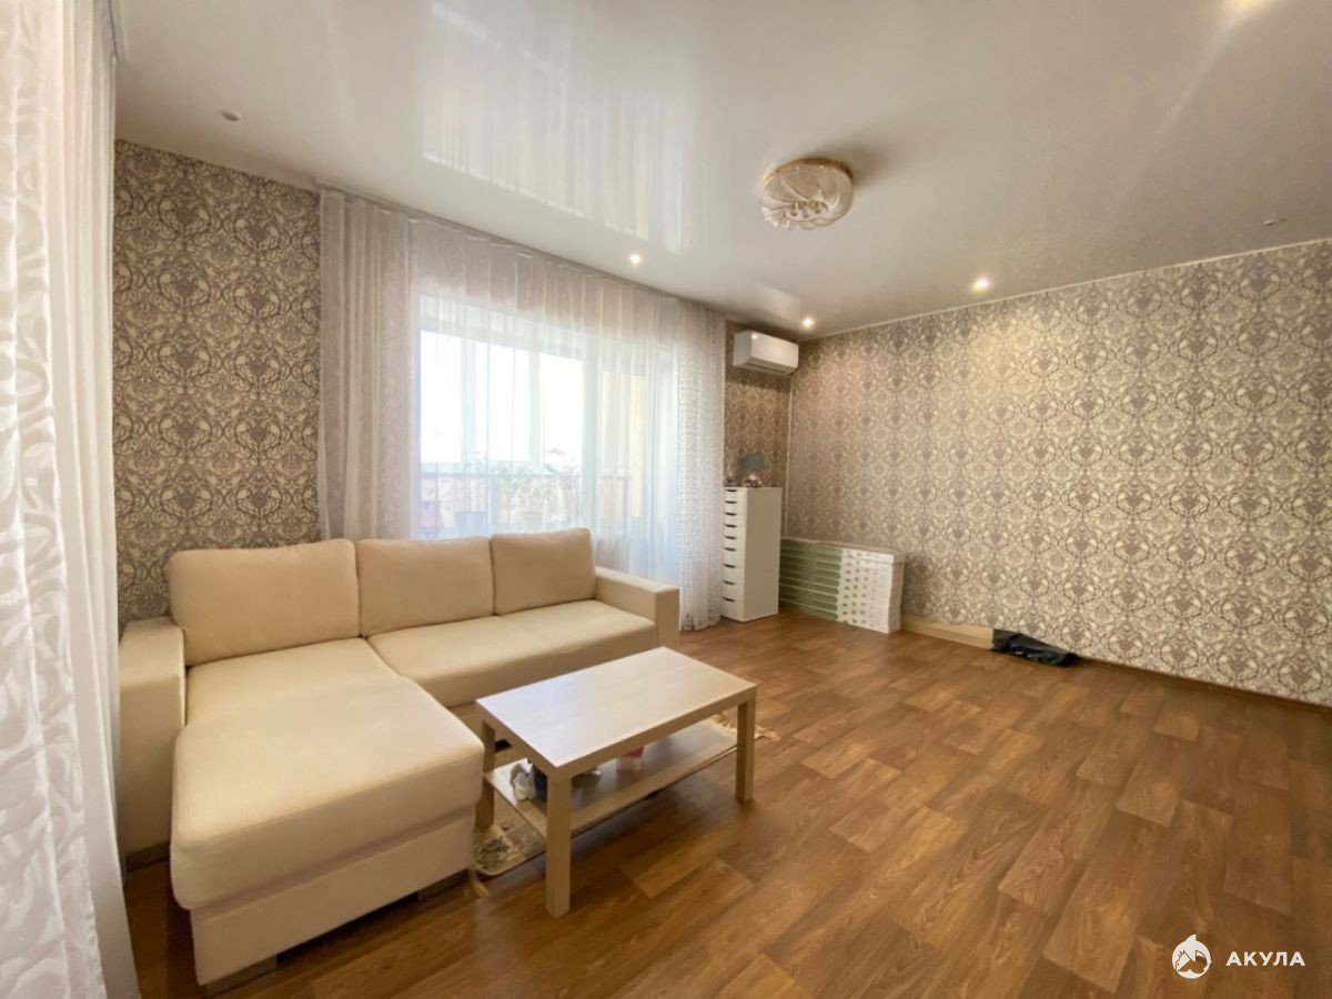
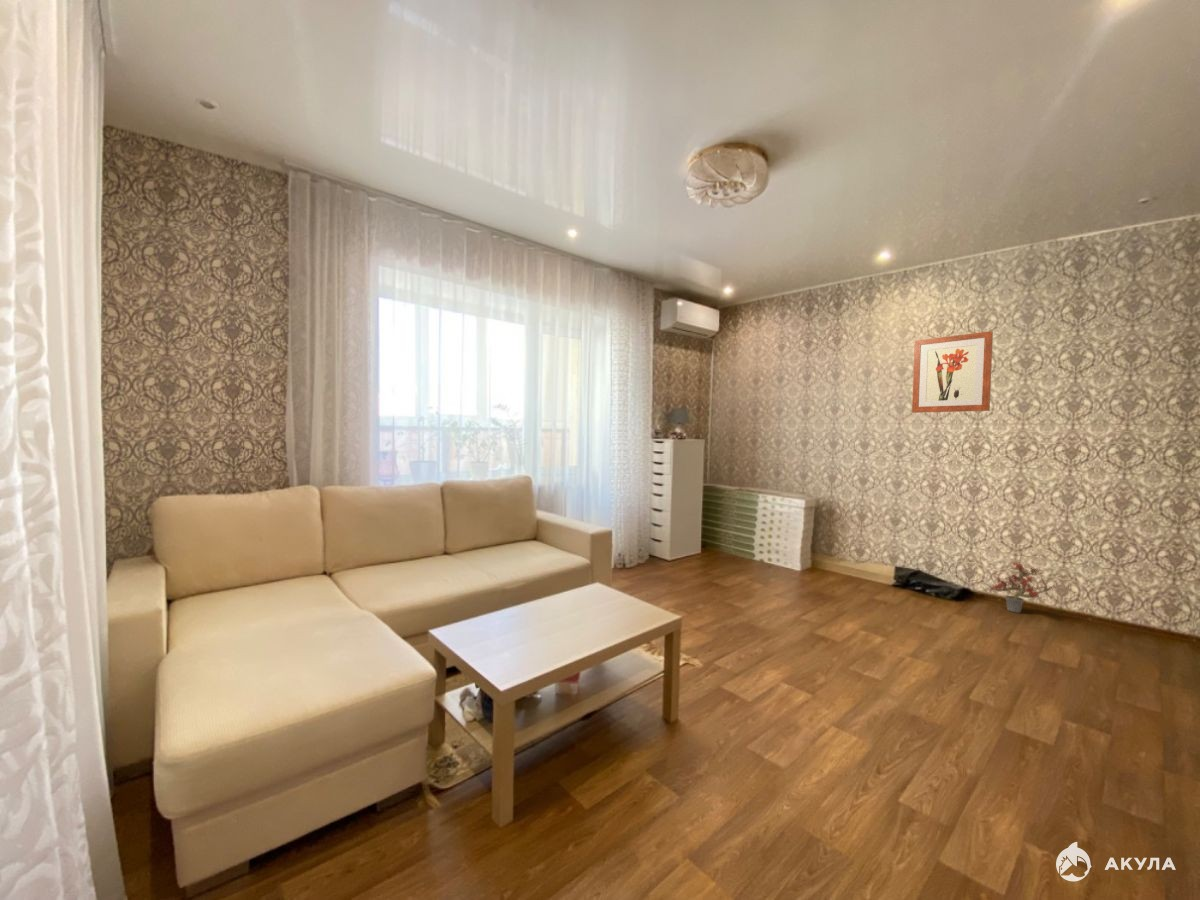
+ wall art [911,330,994,414]
+ potted plant [981,553,1056,614]
